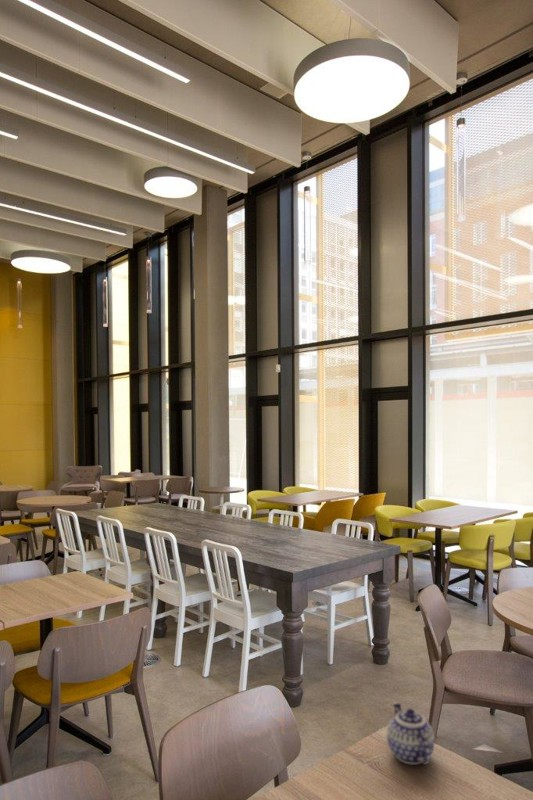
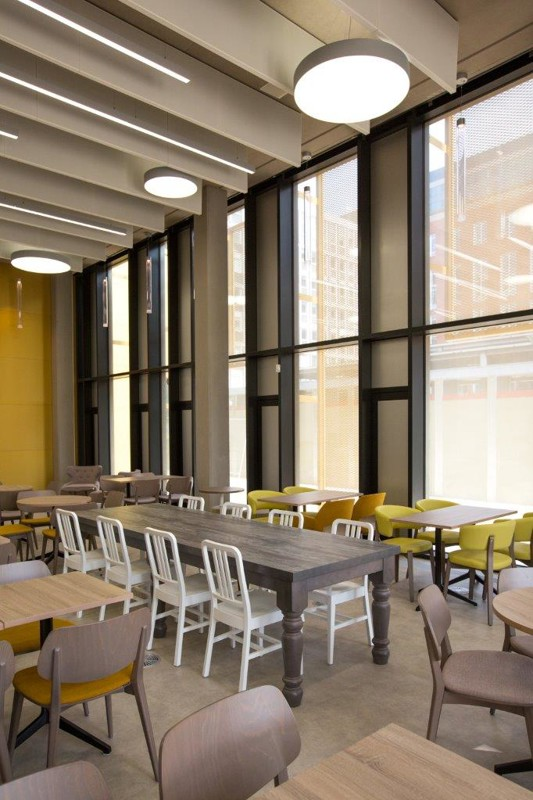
- teapot [386,701,436,766]
